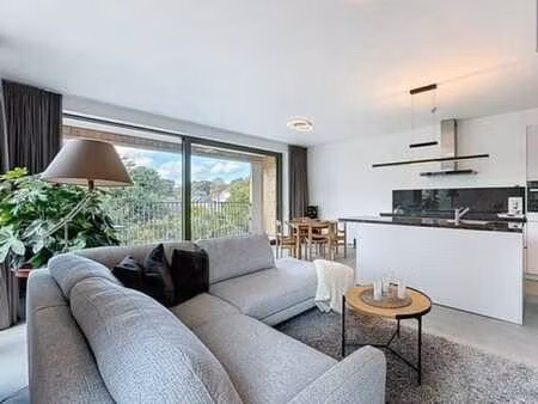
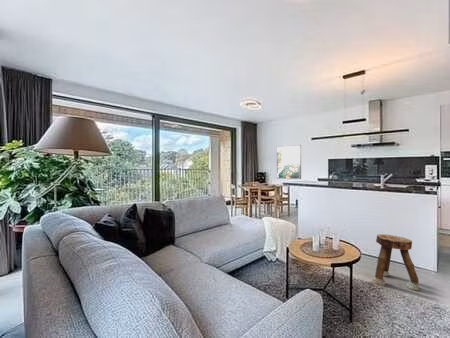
+ stool [370,233,420,292]
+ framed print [276,144,302,180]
